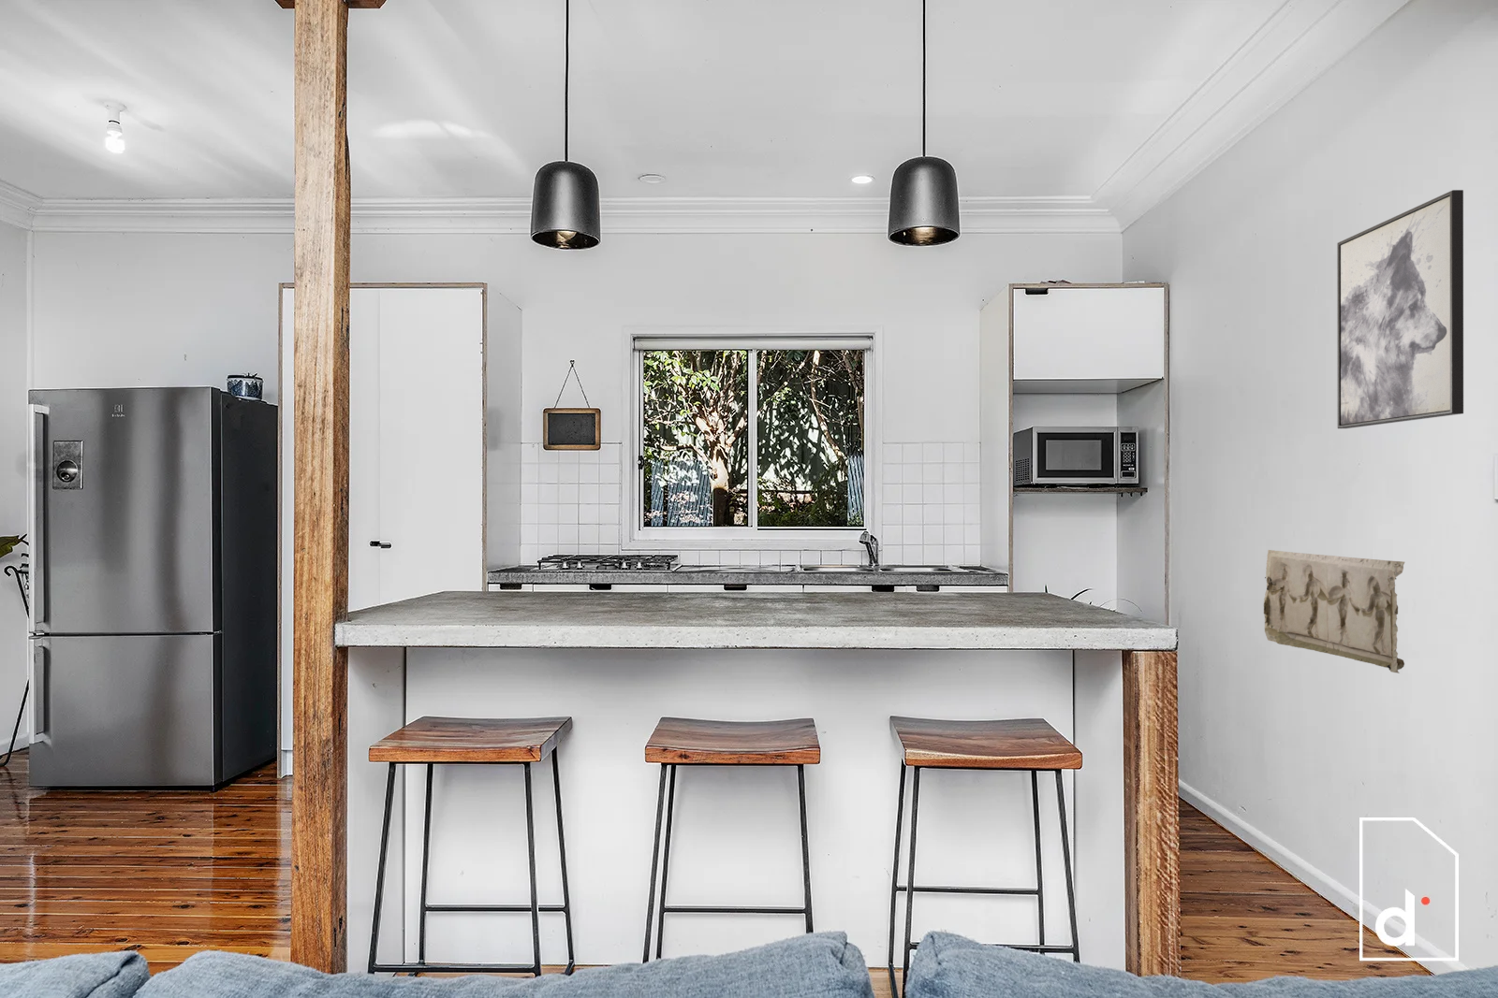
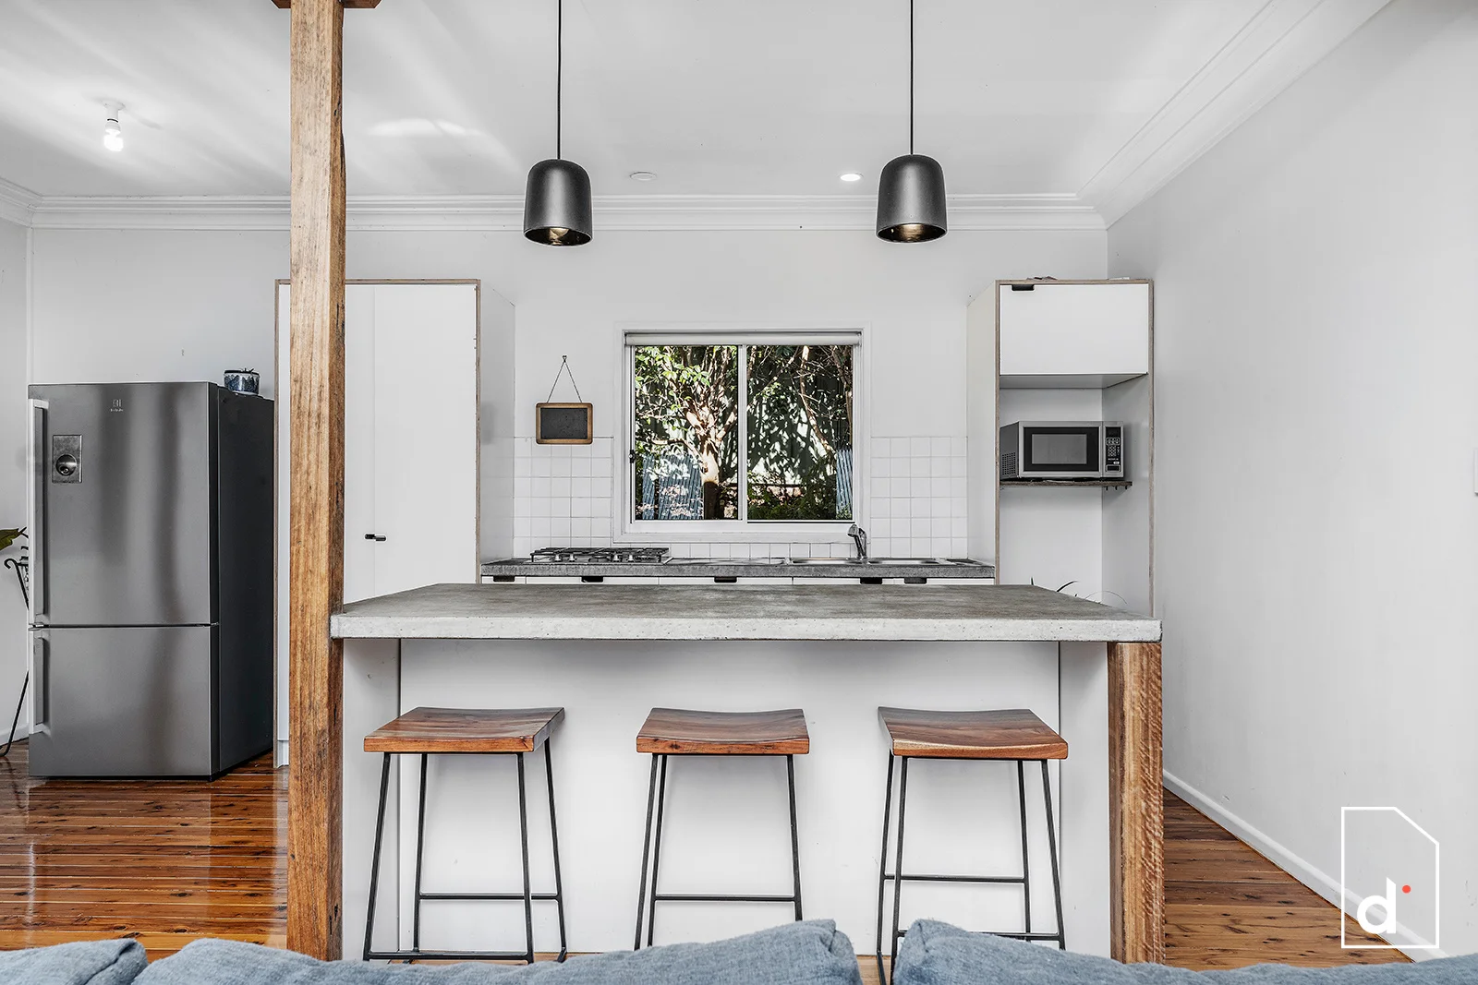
- wall art [1336,189,1465,429]
- relief sculpture [1263,549,1405,674]
